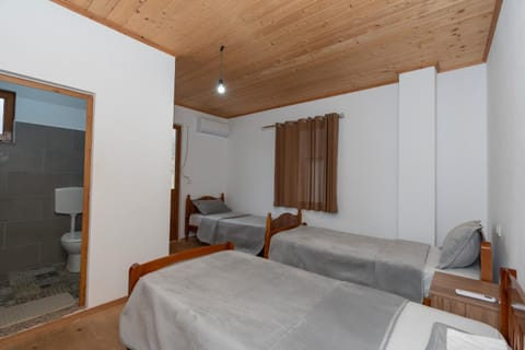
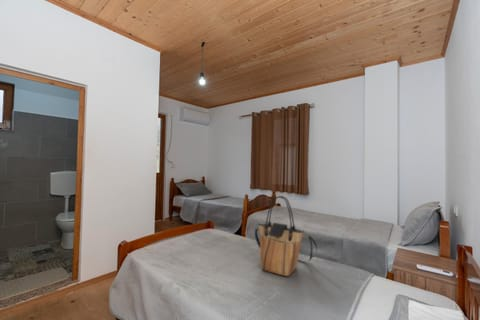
+ tote bag [254,195,318,277]
